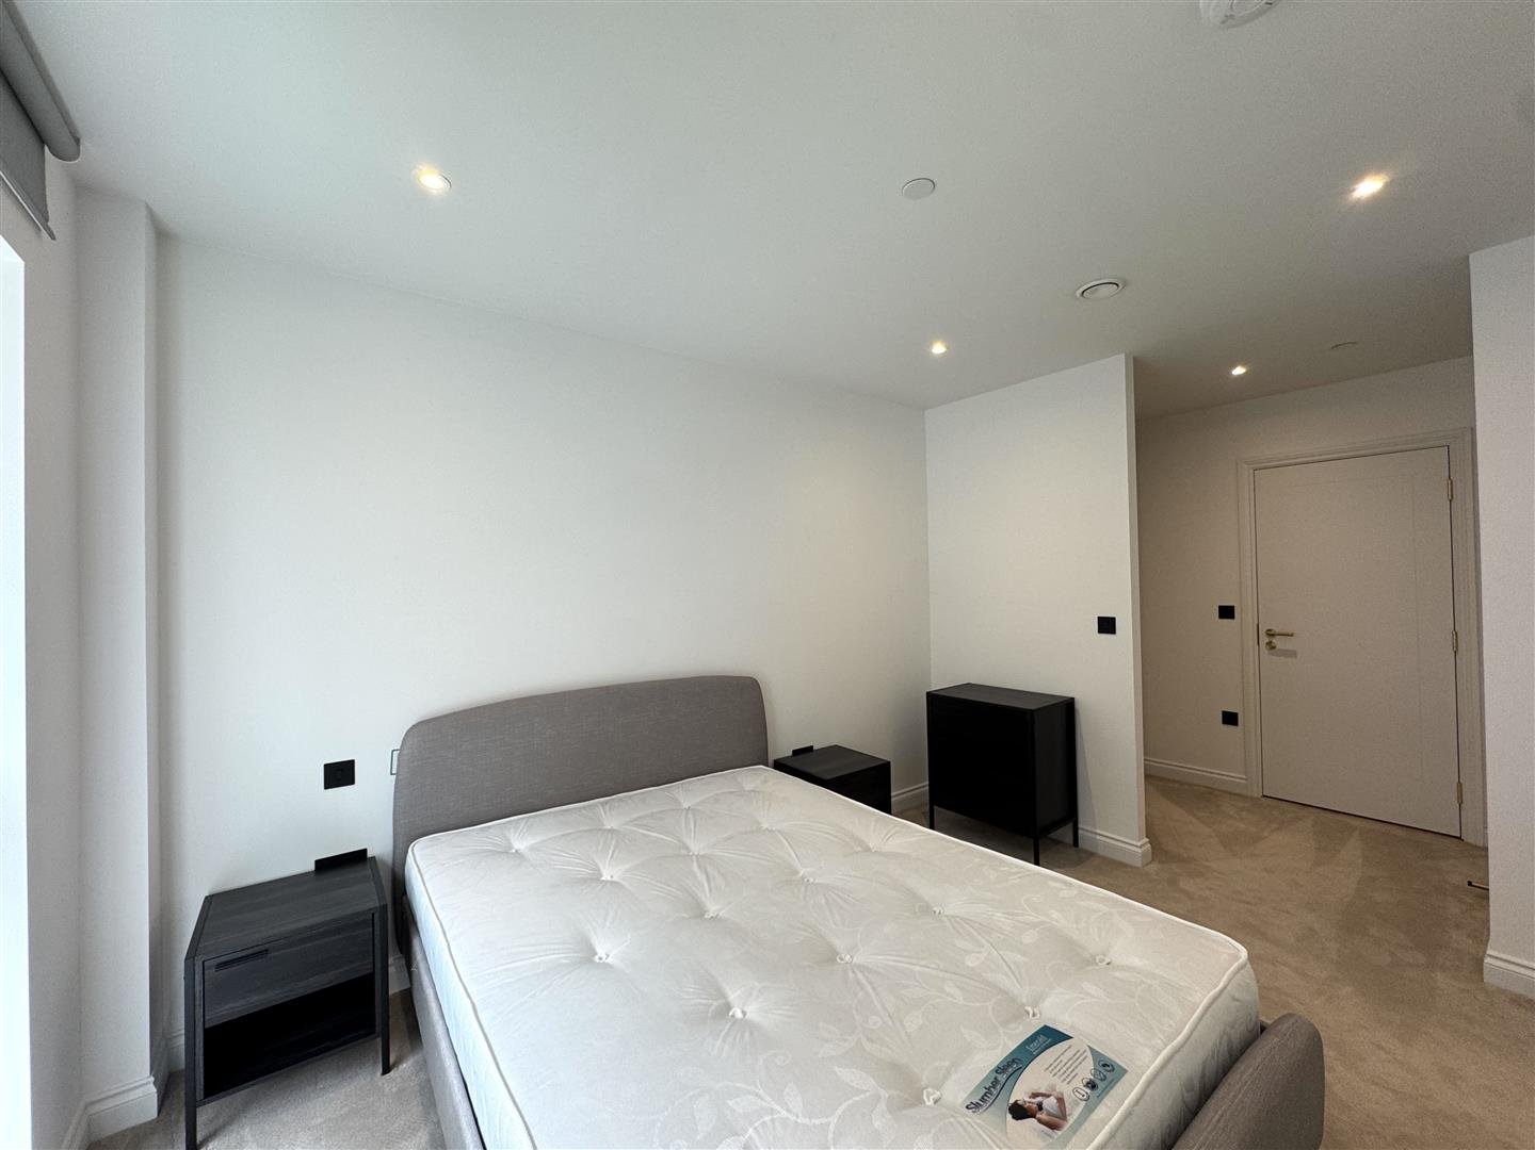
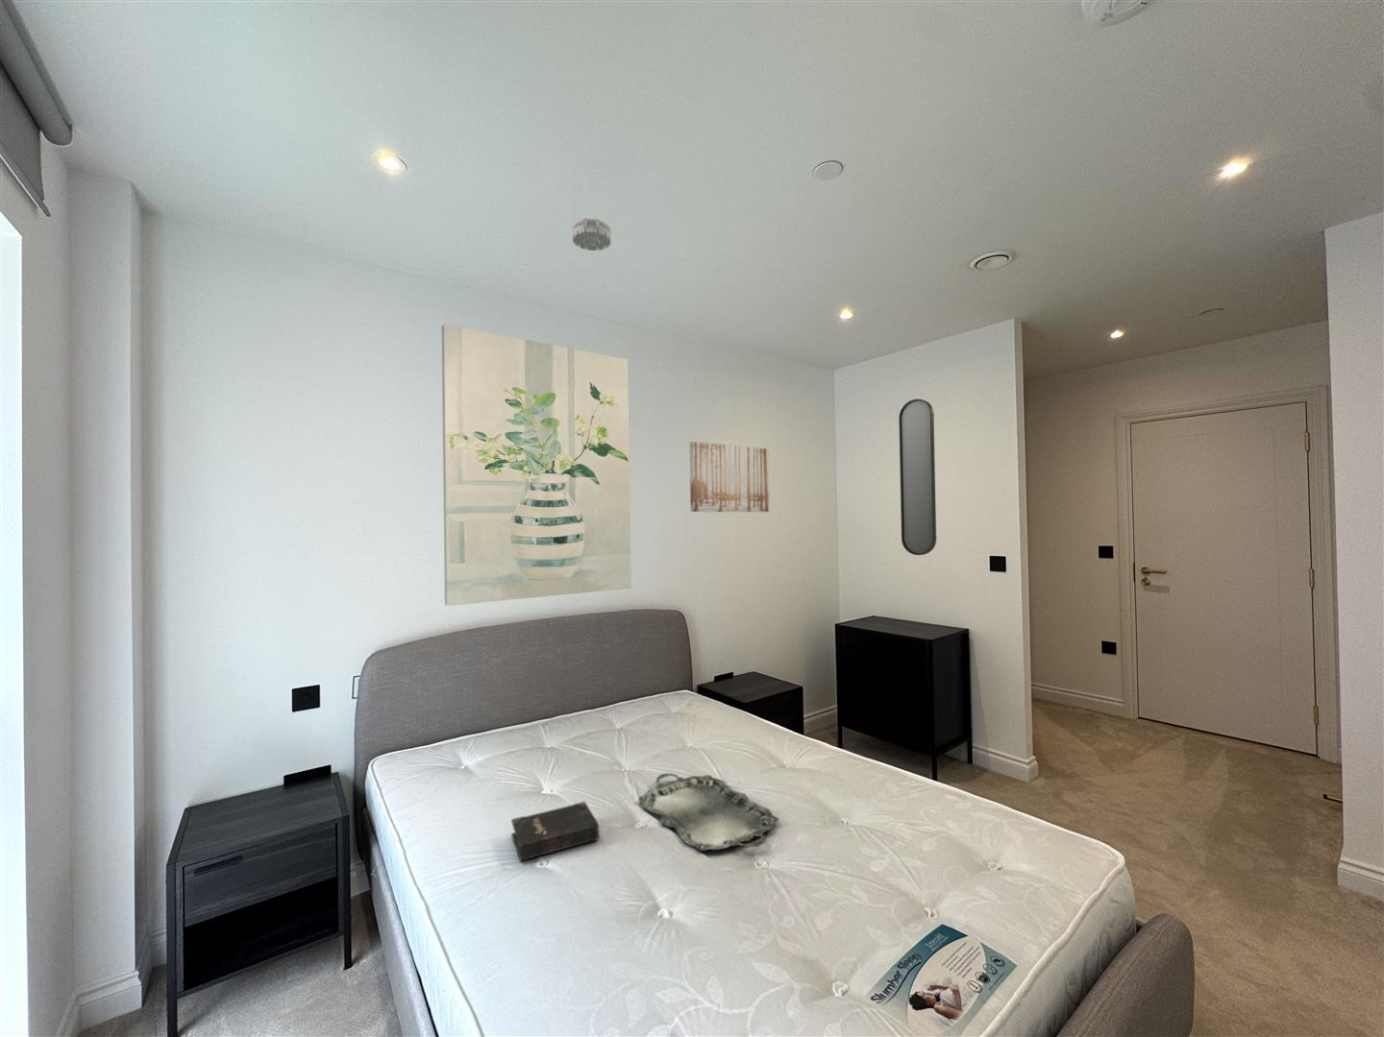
+ serving tray [638,772,779,852]
+ smoke detector [572,217,612,252]
+ home mirror [898,399,937,556]
+ wall art [688,441,770,513]
+ wall art [441,324,632,606]
+ hardback book [510,801,599,863]
